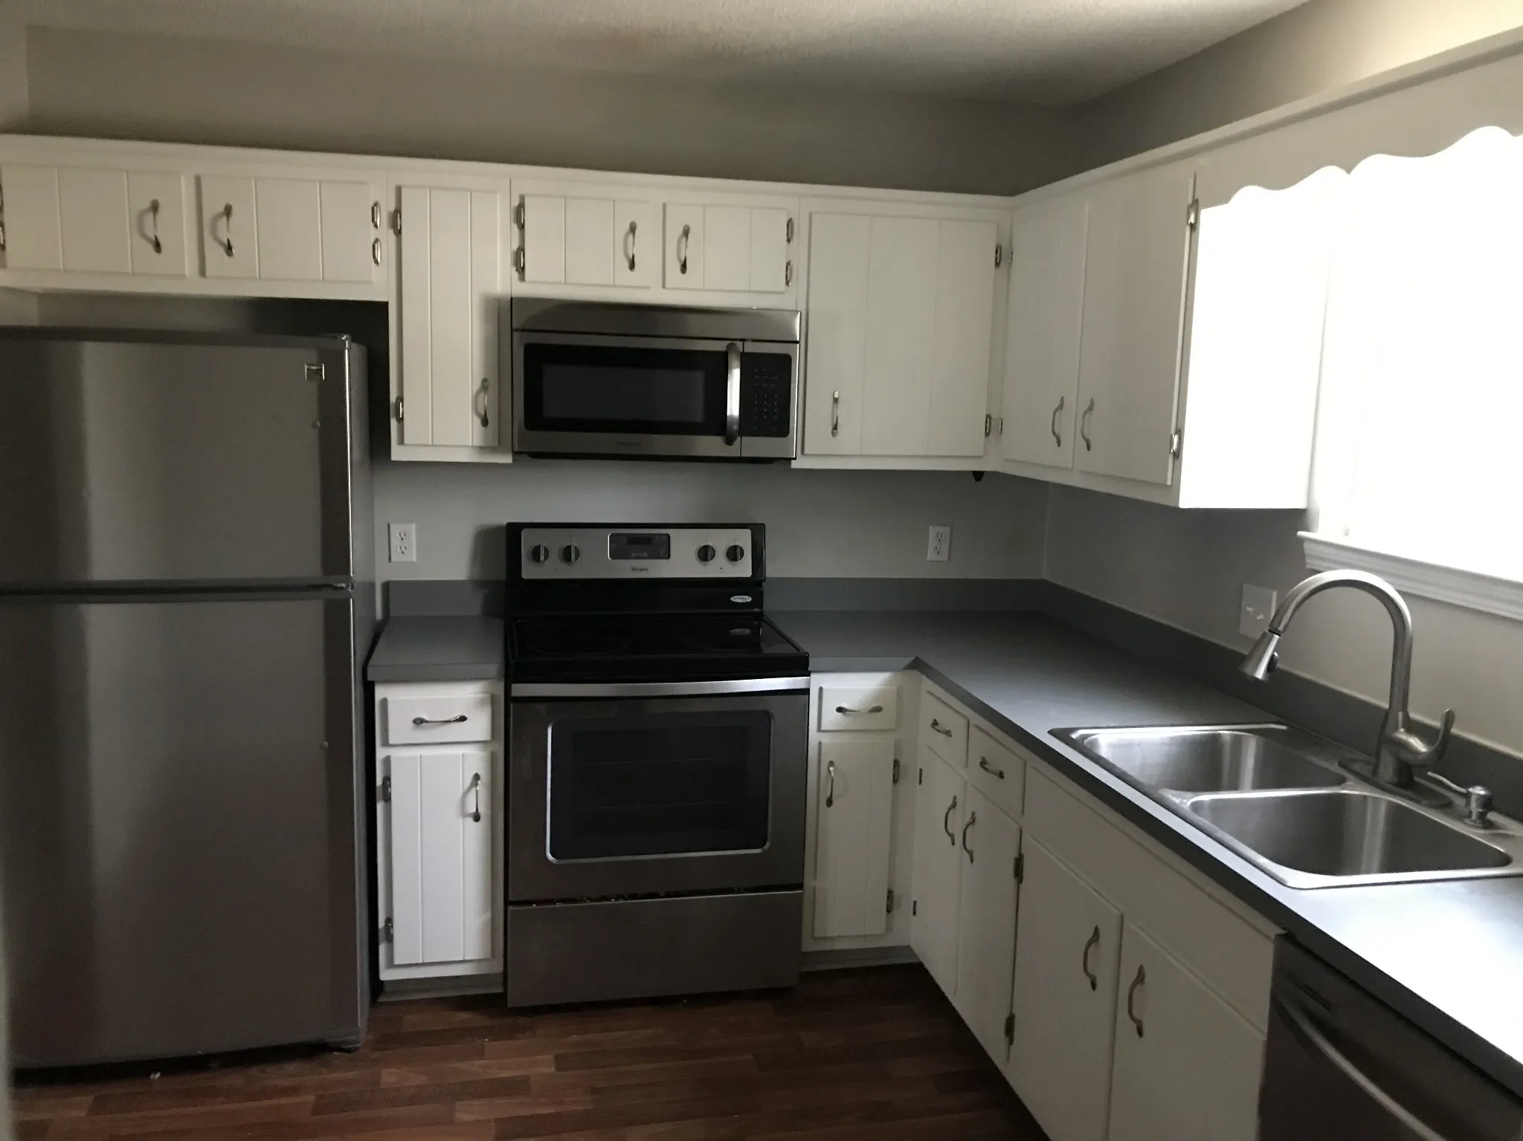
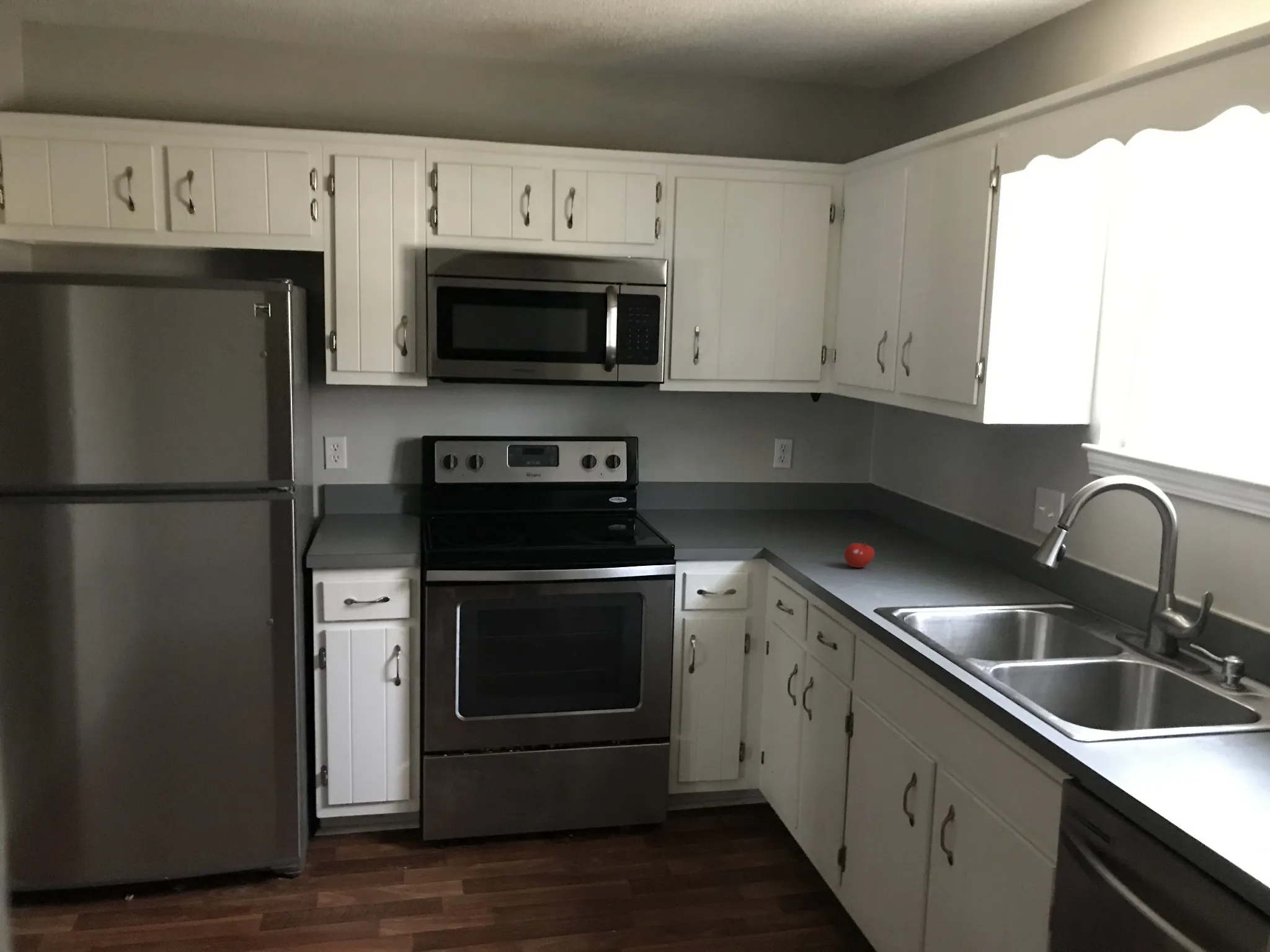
+ fruit [844,542,875,568]
